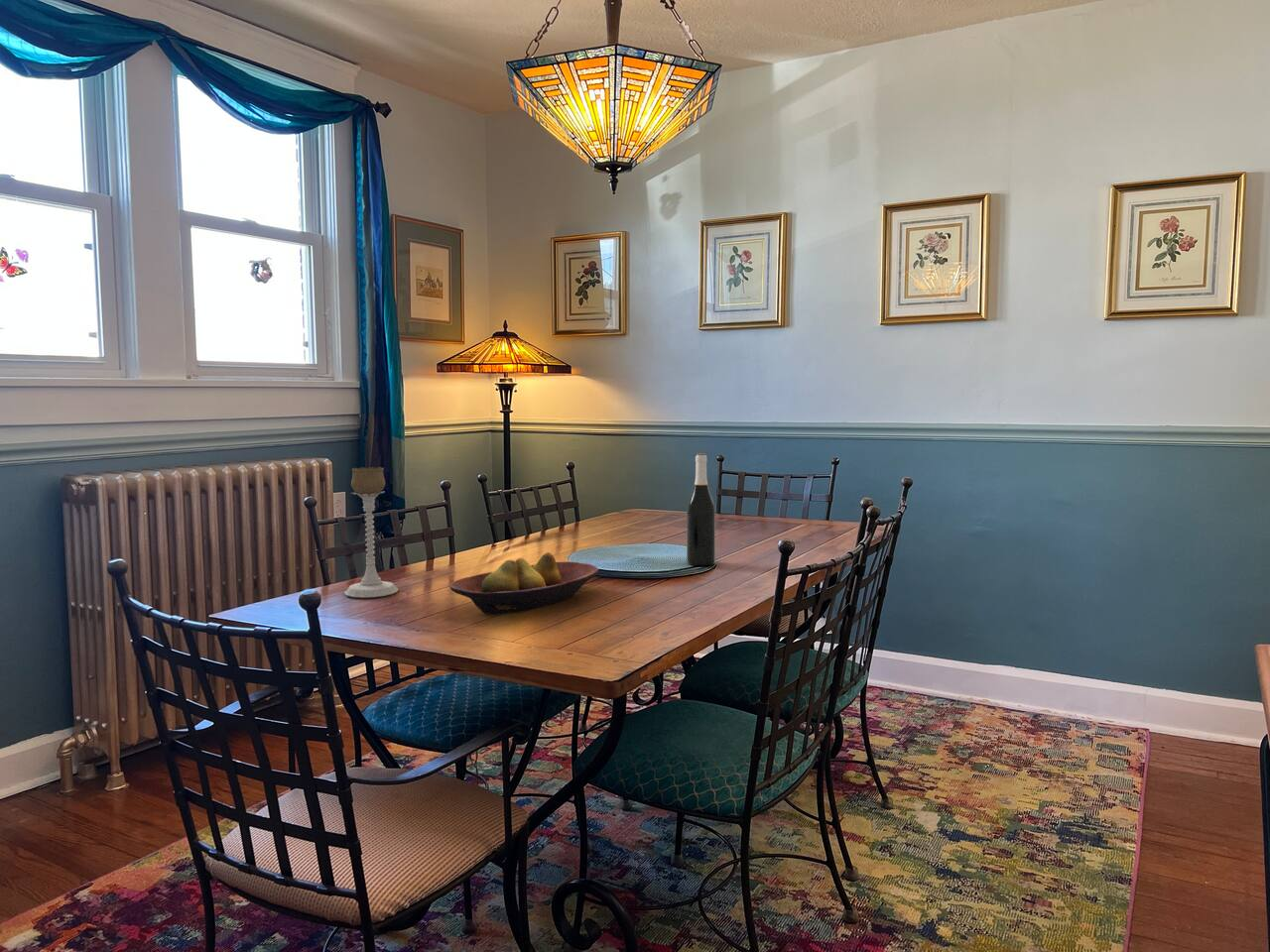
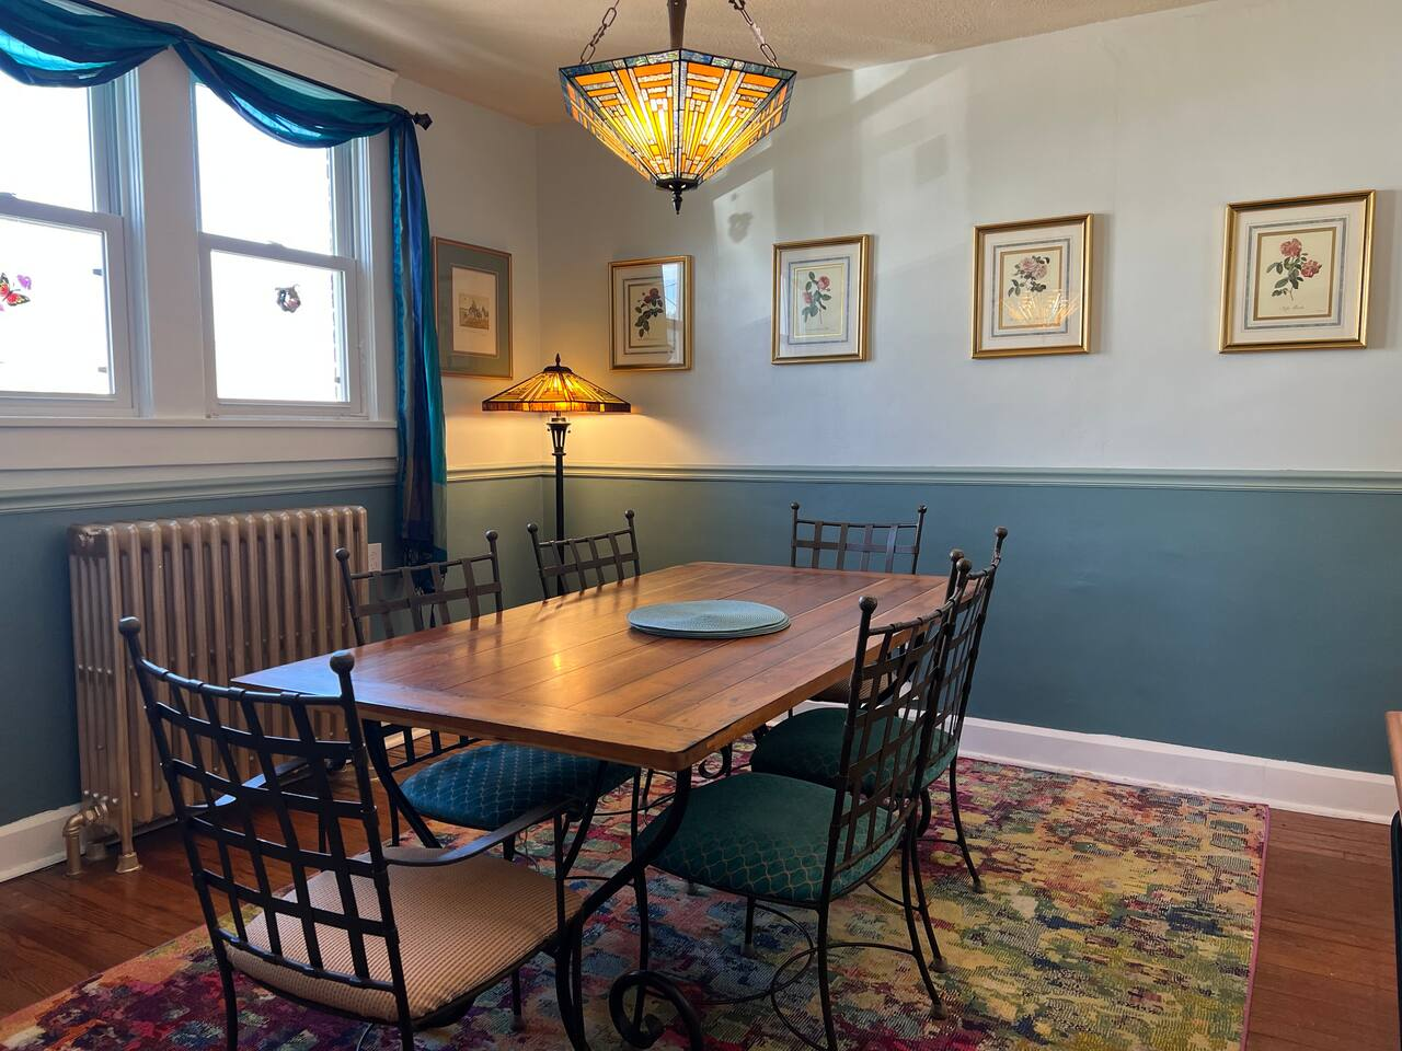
- fruit bowl [449,551,599,615]
- candle holder [343,466,399,599]
- wine bottle [686,452,716,566]
